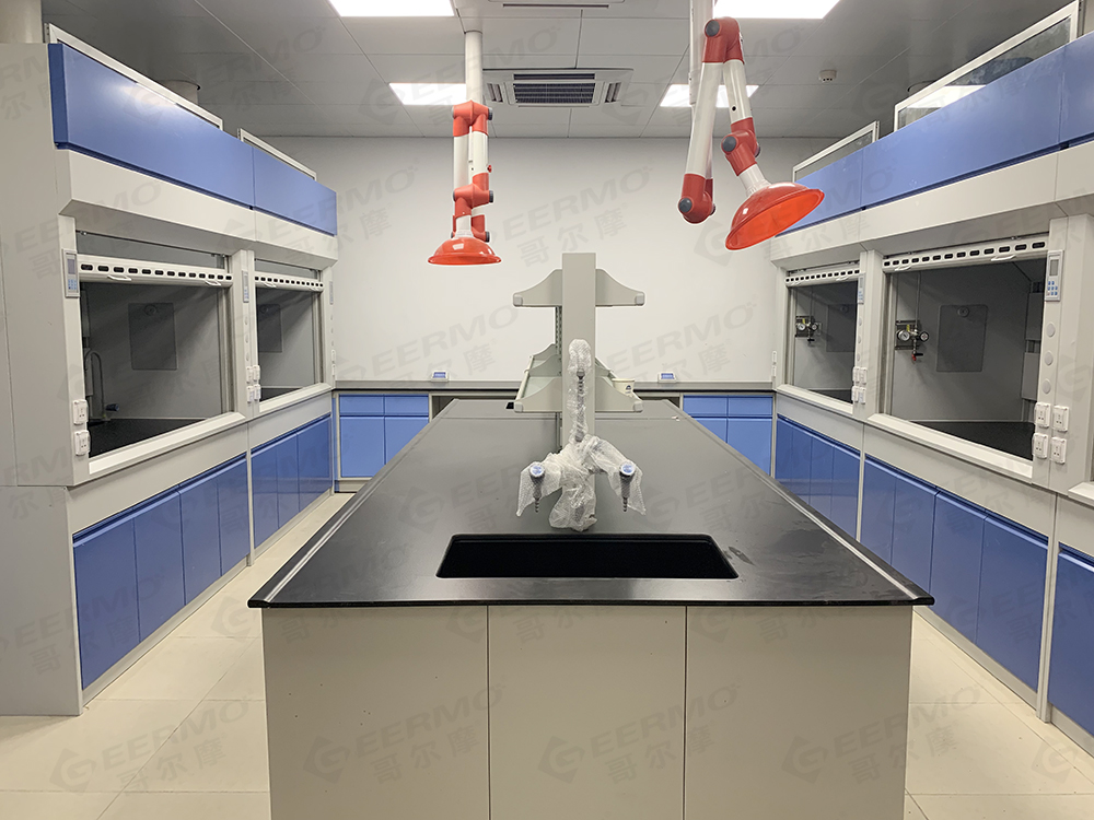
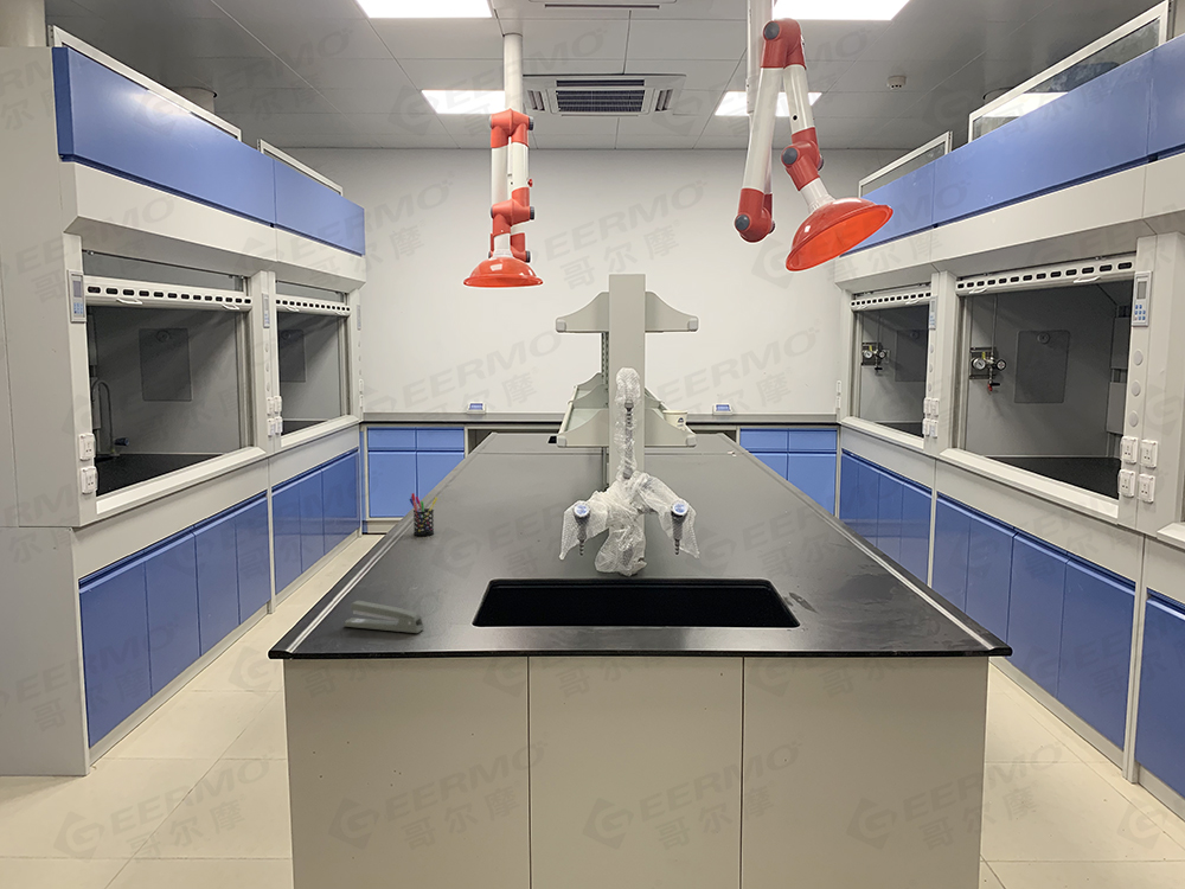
+ stapler [342,600,425,634]
+ pen holder [408,492,438,537]
